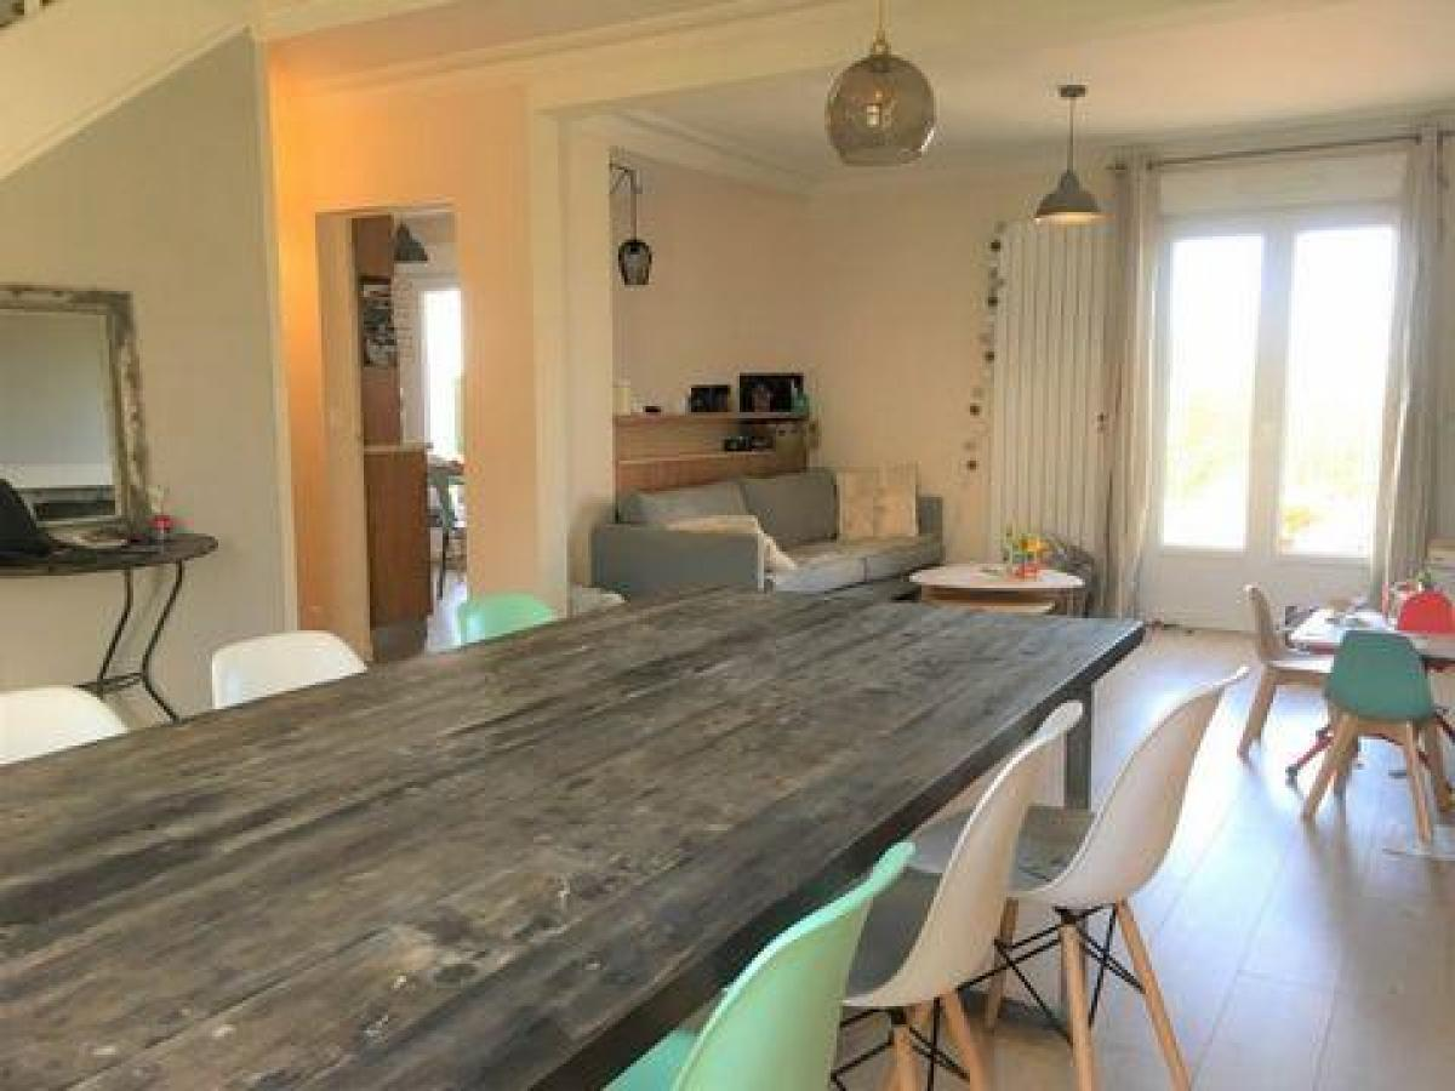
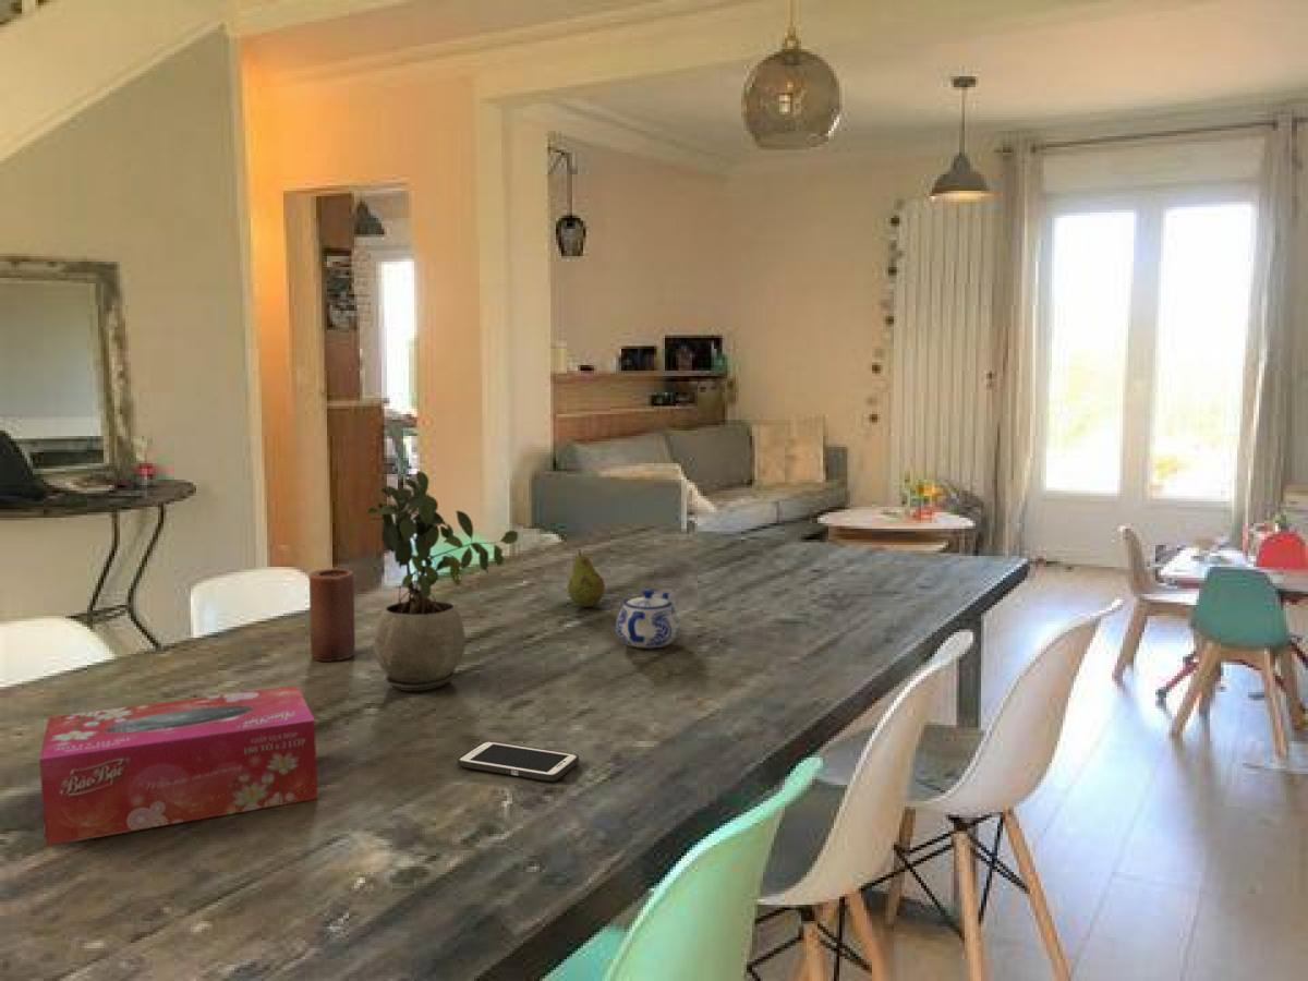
+ tissue box [38,683,319,847]
+ fruit [567,547,606,607]
+ candle [308,568,356,663]
+ cell phone [456,740,580,782]
+ teapot [615,589,681,649]
+ potted plant [366,470,519,692]
